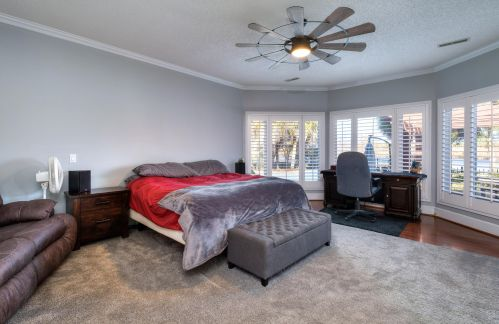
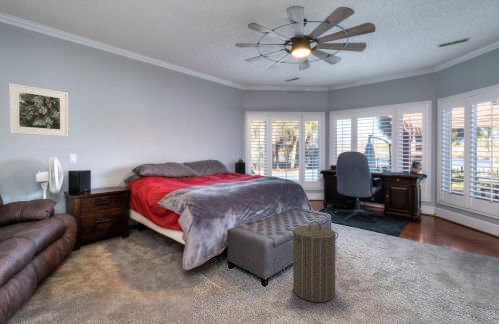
+ laundry hamper [288,220,339,303]
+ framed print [8,82,69,138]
